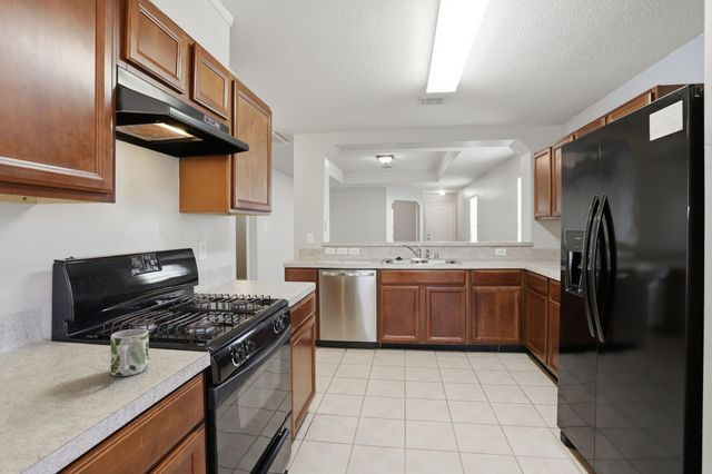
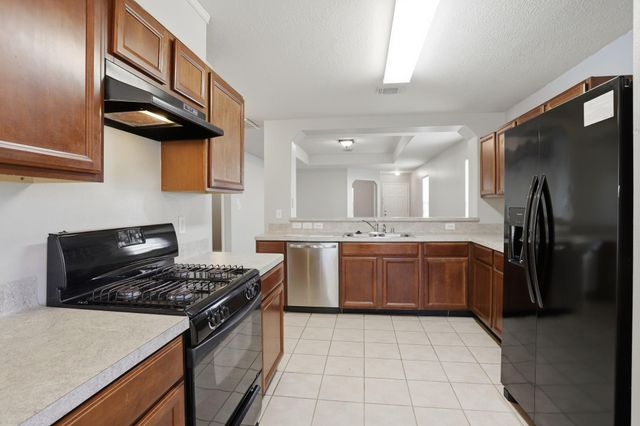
- mug [110,328,150,377]
